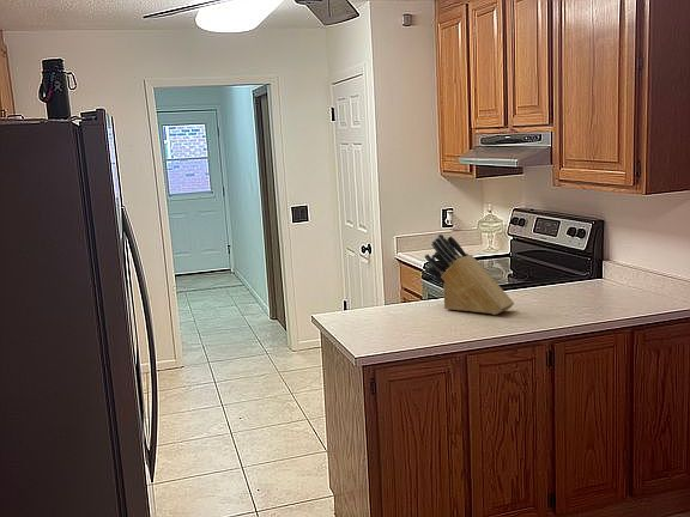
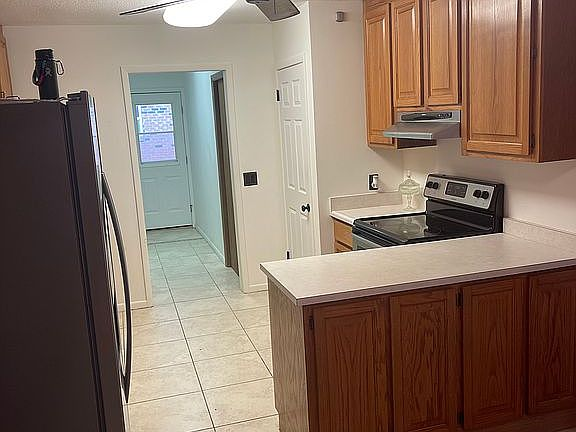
- knife block [424,233,515,316]
